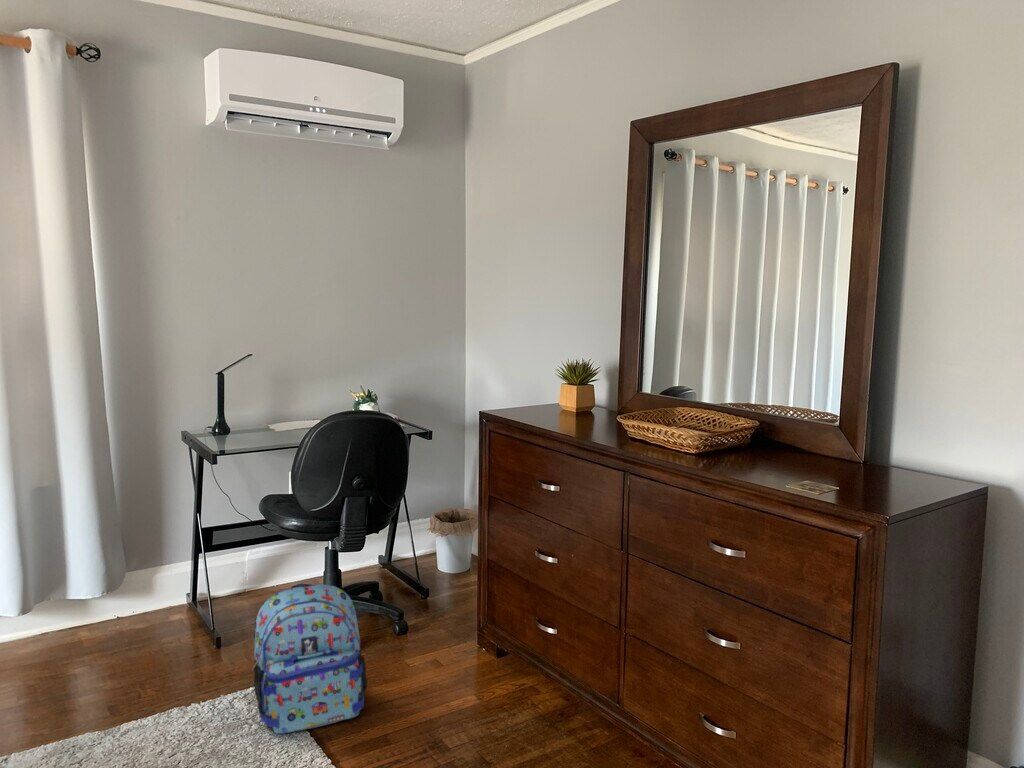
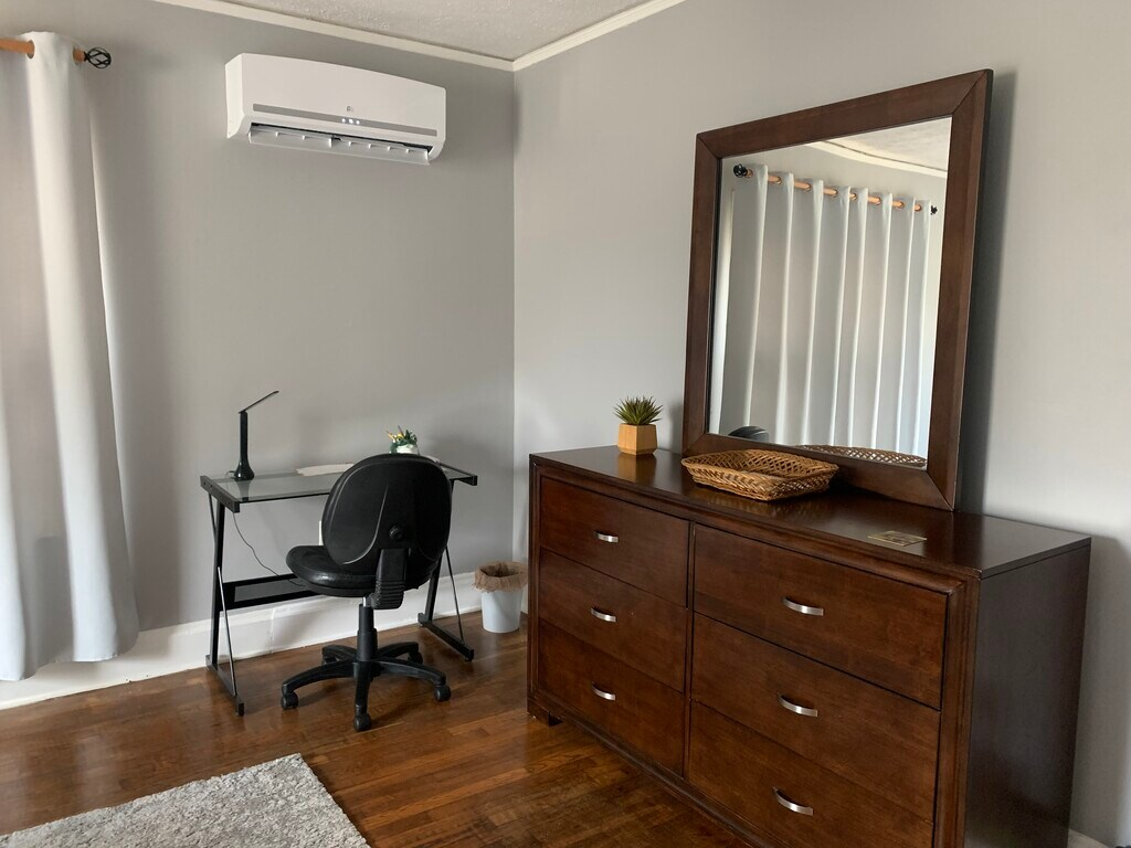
- backpack [251,584,368,735]
